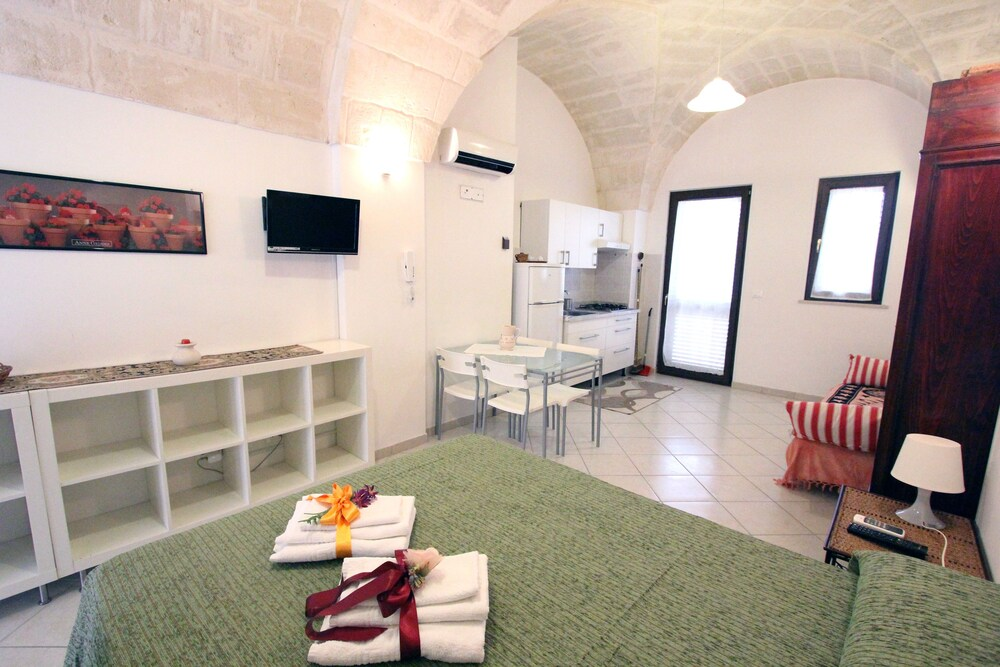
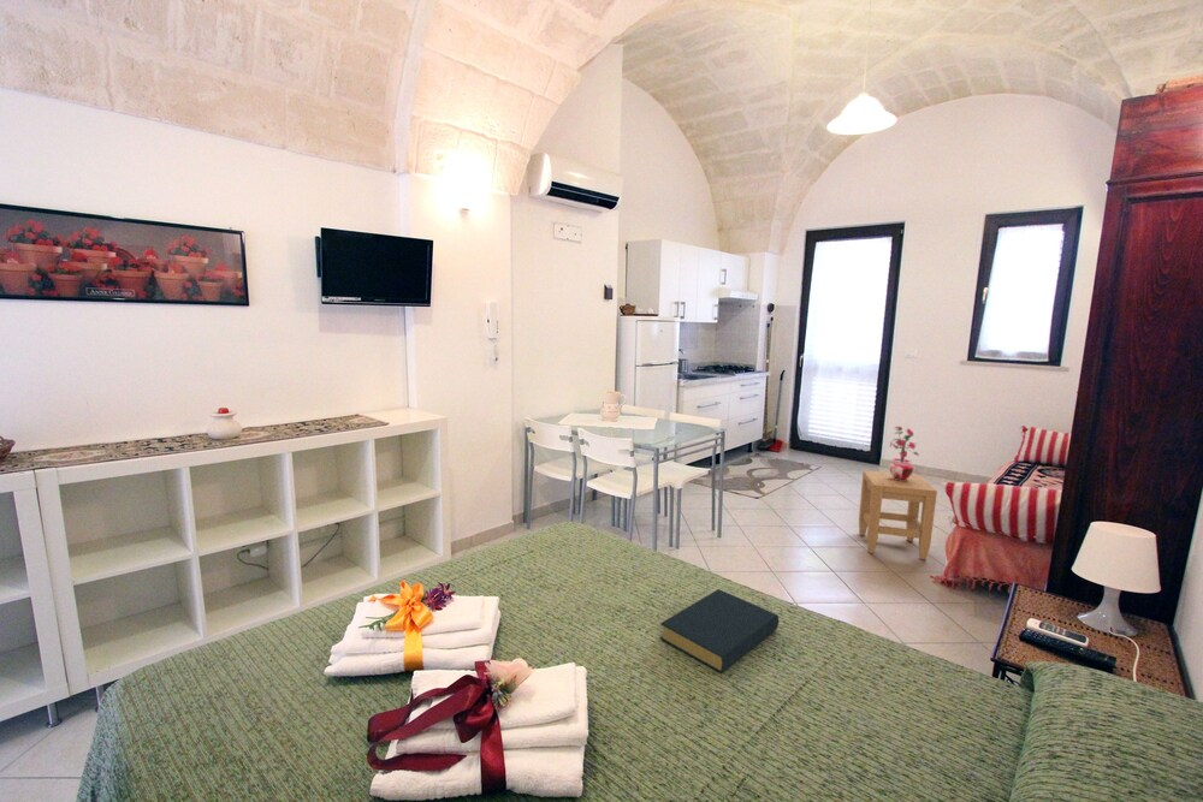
+ hardback book [658,588,780,673]
+ potted plant [887,426,920,481]
+ stool [858,469,938,562]
